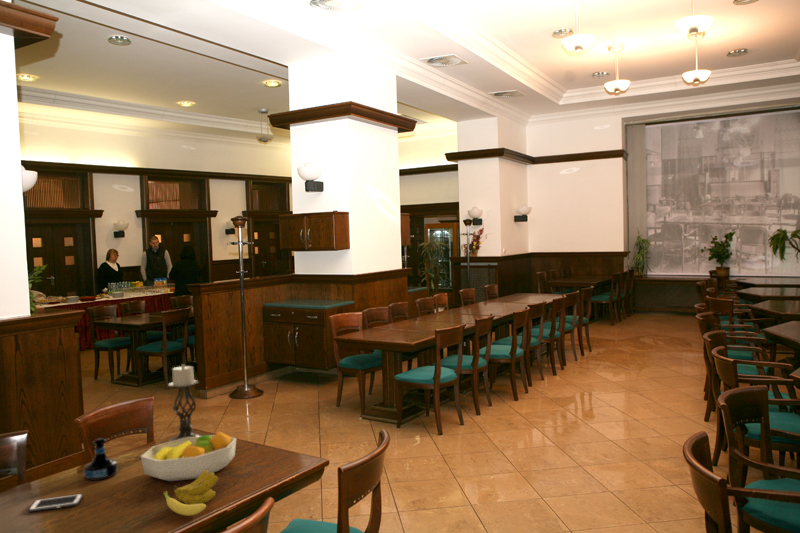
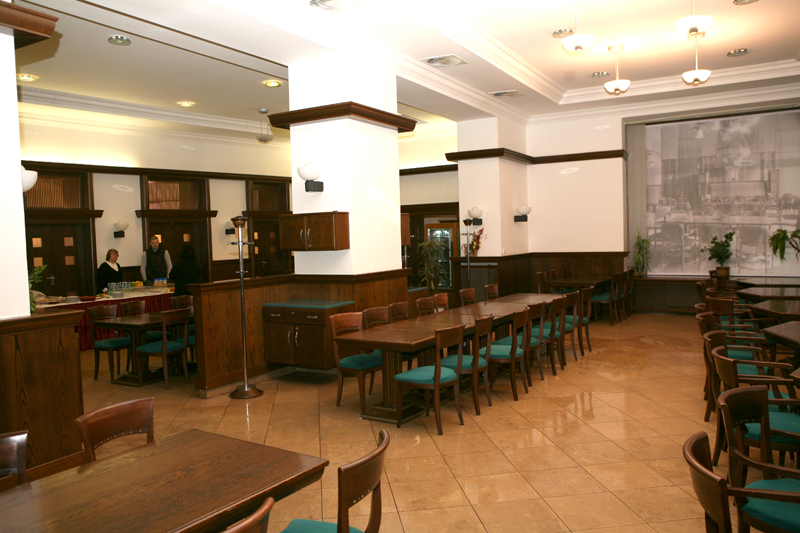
- tequila bottle [83,437,119,482]
- candle holder [167,363,203,442]
- banana [162,470,219,517]
- cell phone [28,493,84,513]
- fruit bowl [140,430,238,482]
